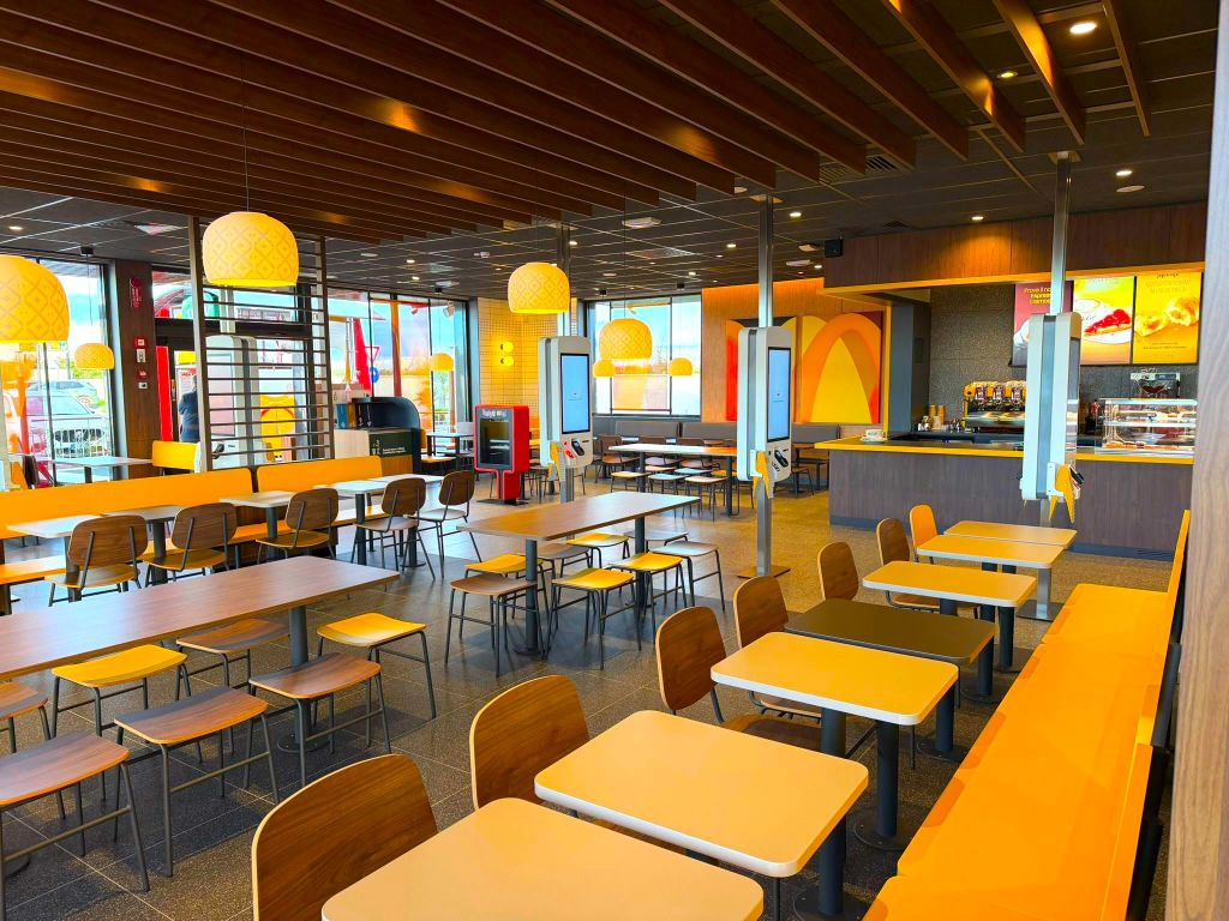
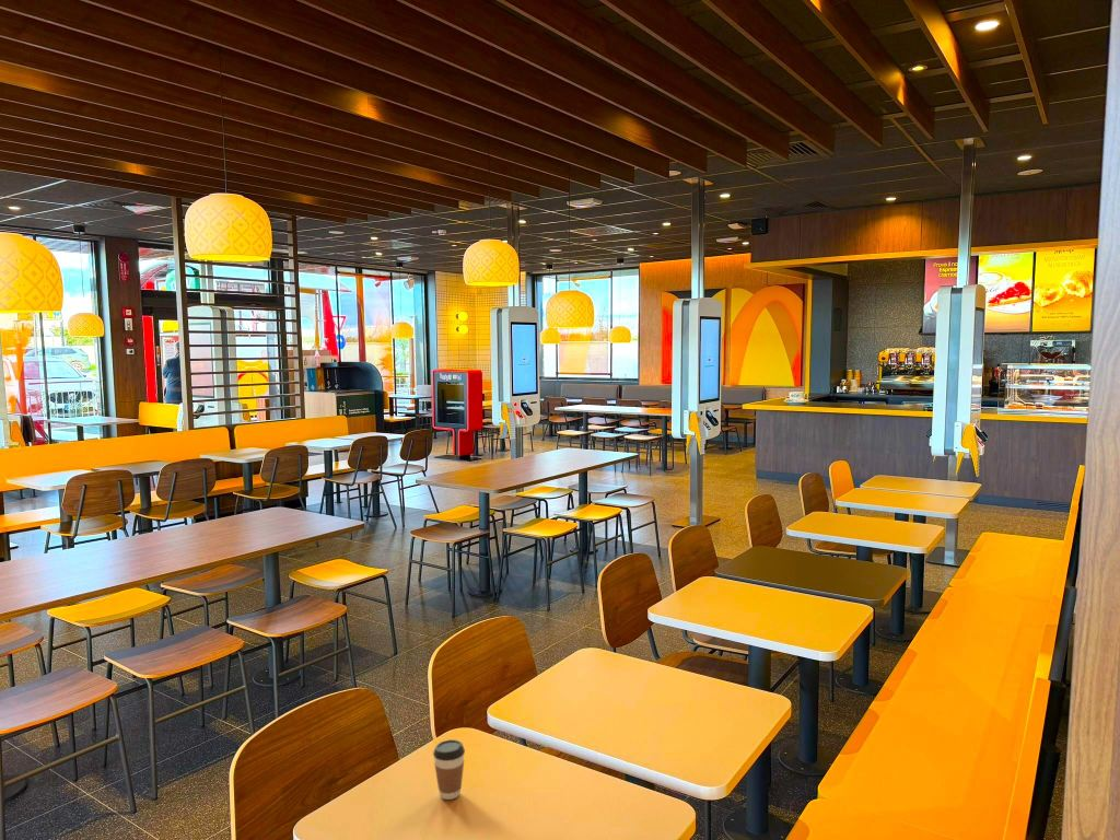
+ coffee cup [432,738,466,801]
